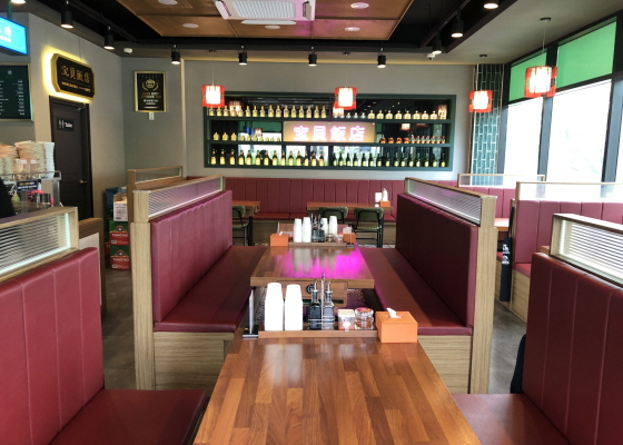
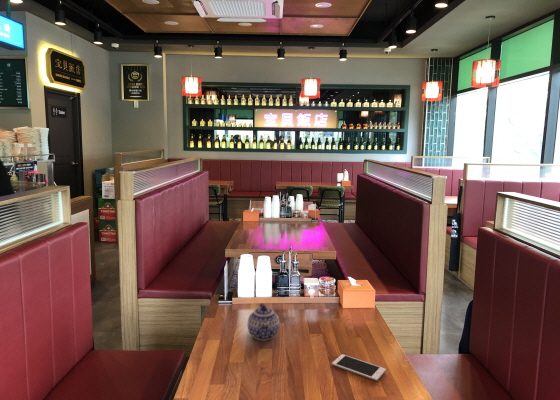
+ teapot [247,302,281,341]
+ cell phone [331,353,387,382]
